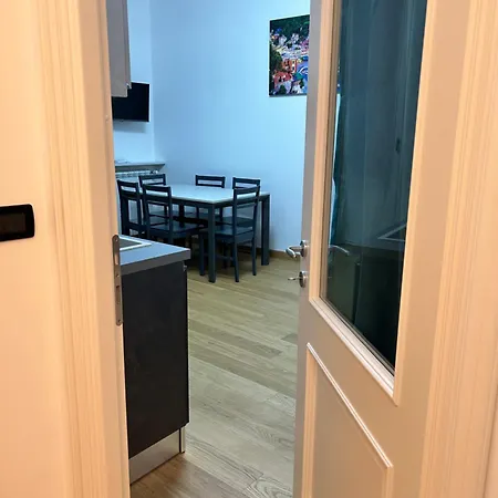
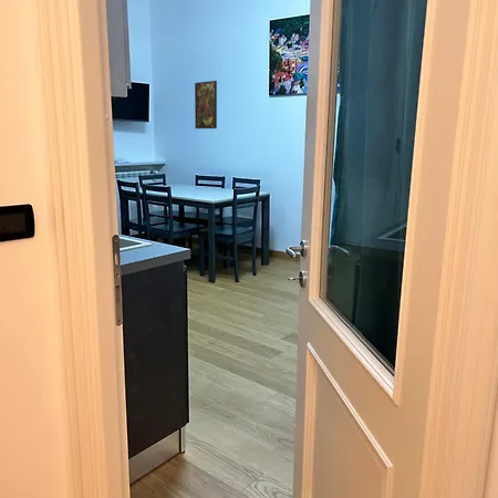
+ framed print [194,80,218,129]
